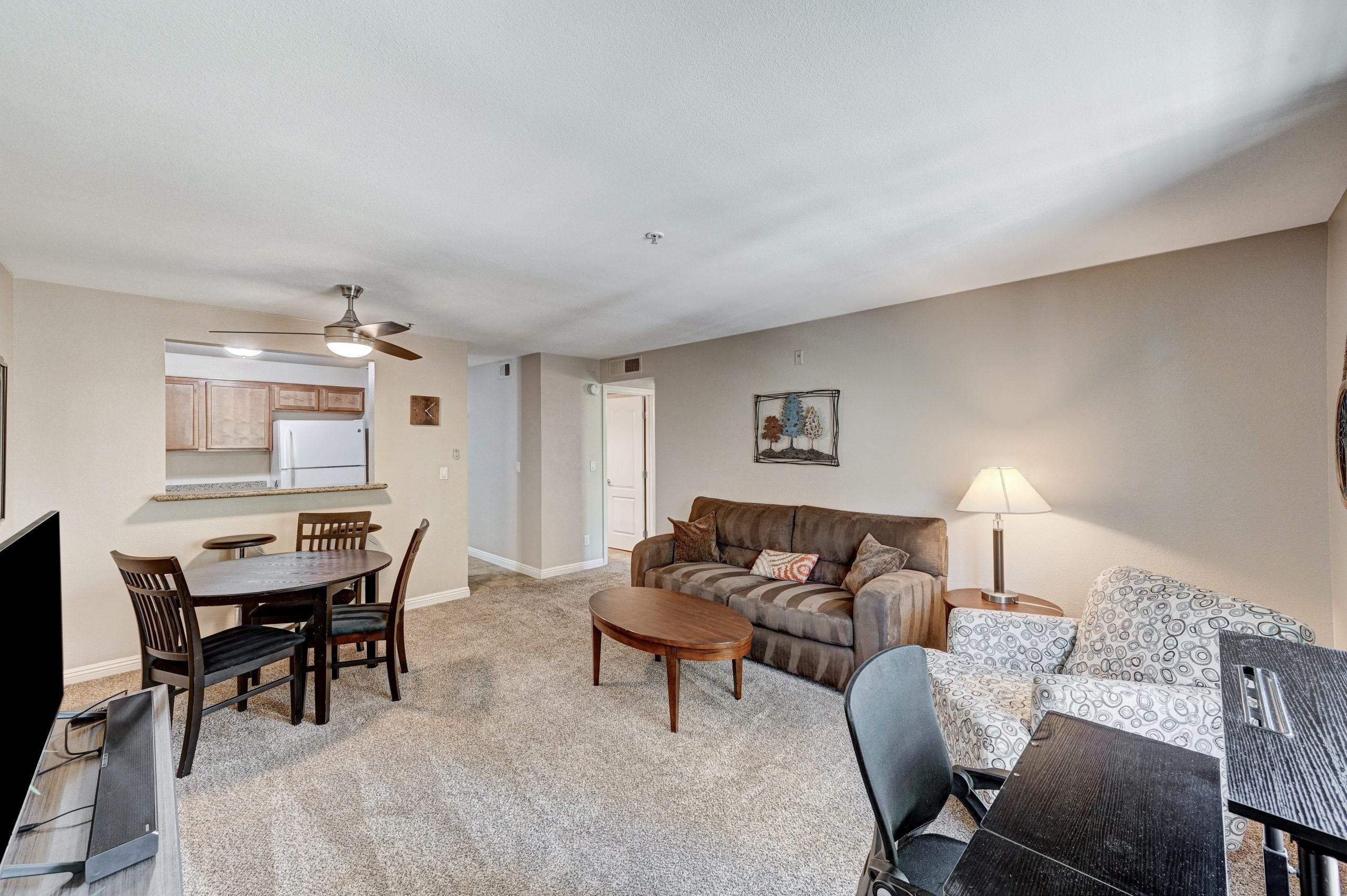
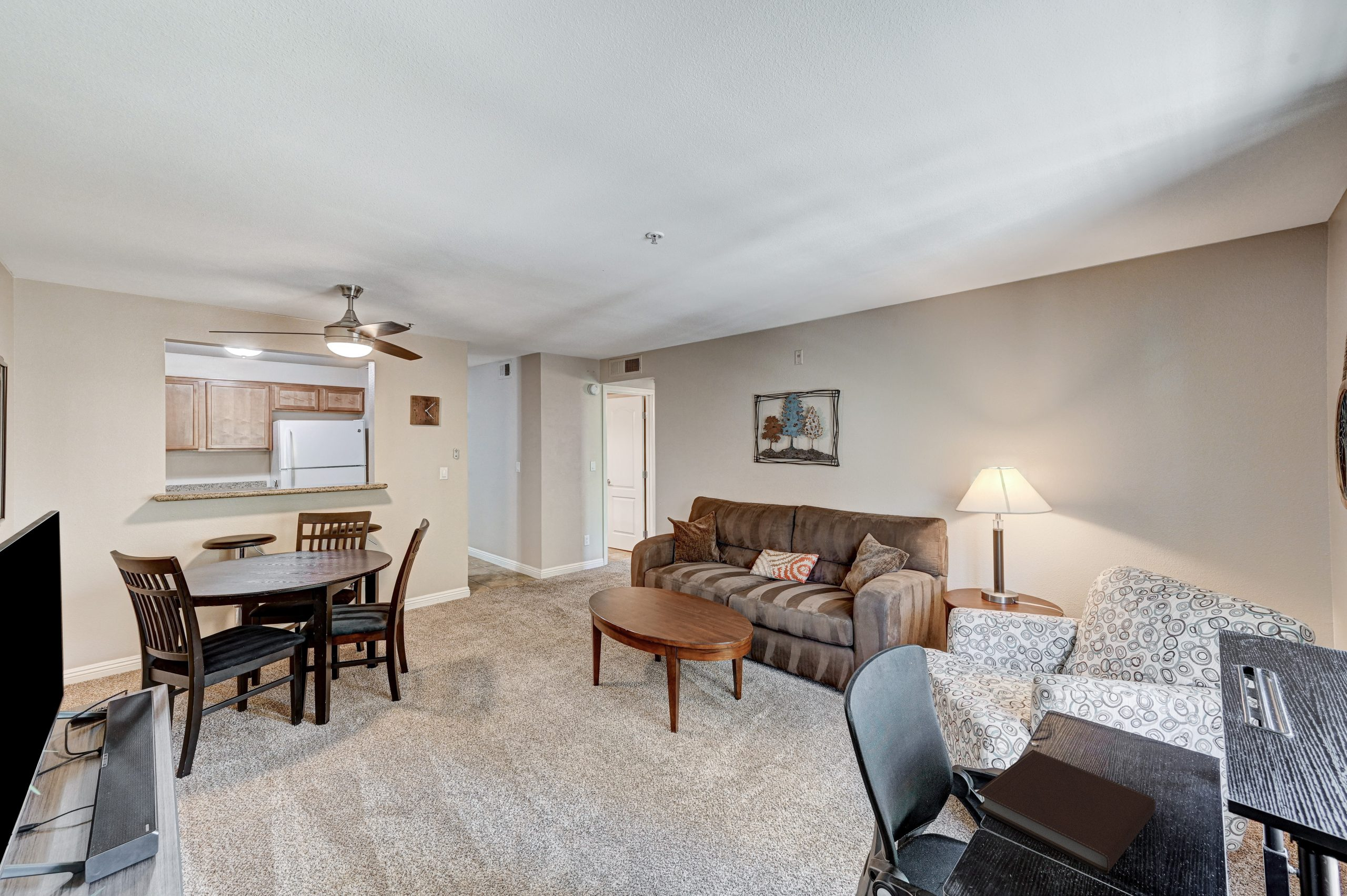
+ notebook [975,749,1156,874]
